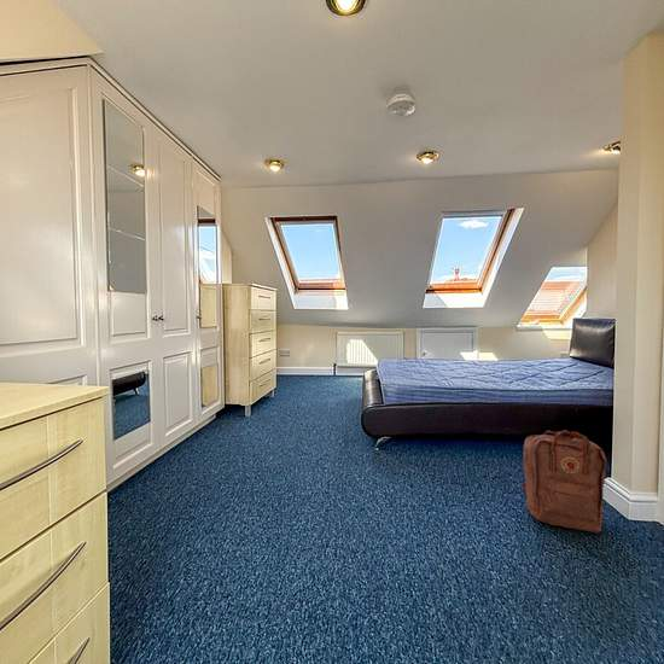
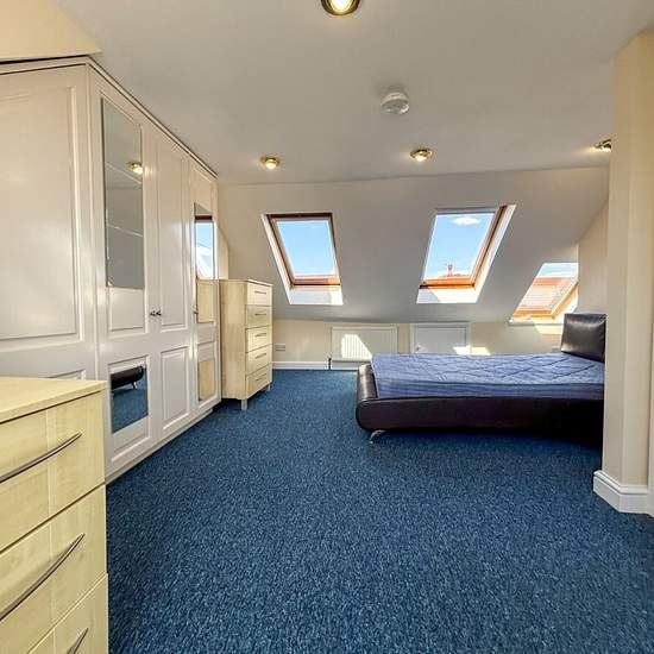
- backpack [522,430,607,534]
